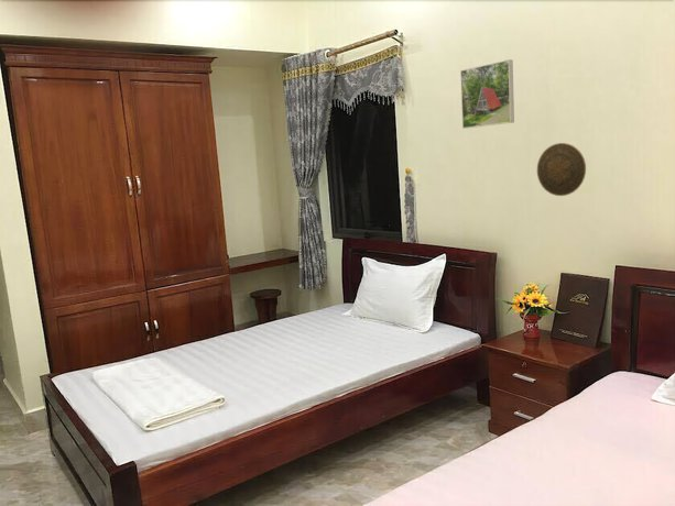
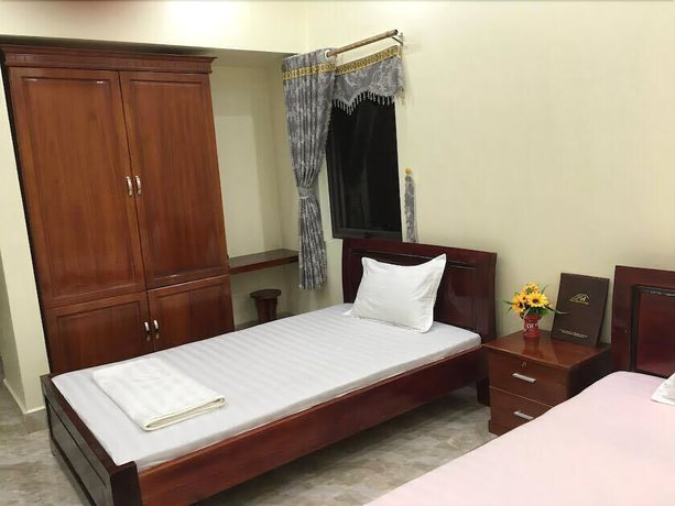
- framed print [459,58,515,130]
- decorative plate [536,142,587,197]
